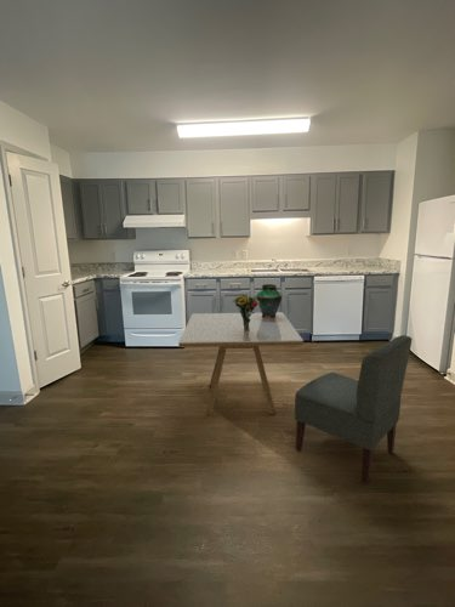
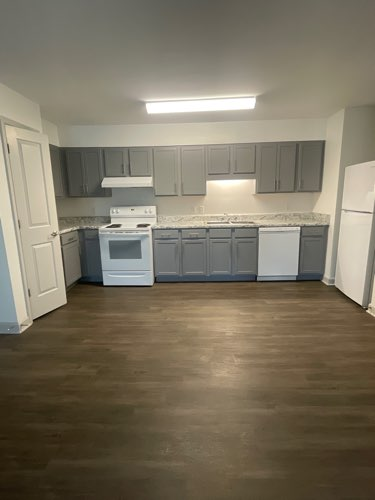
- chair [294,334,414,484]
- bouquet [232,293,261,331]
- vase [256,283,284,318]
- dining table [177,311,305,416]
